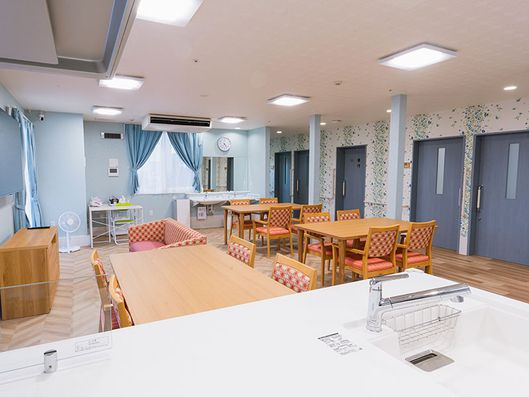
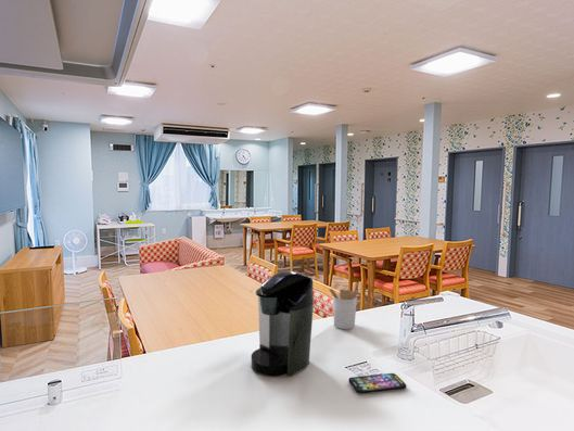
+ smartphone [348,372,407,395]
+ utensil holder [328,281,360,330]
+ coffee maker [251,269,315,377]
